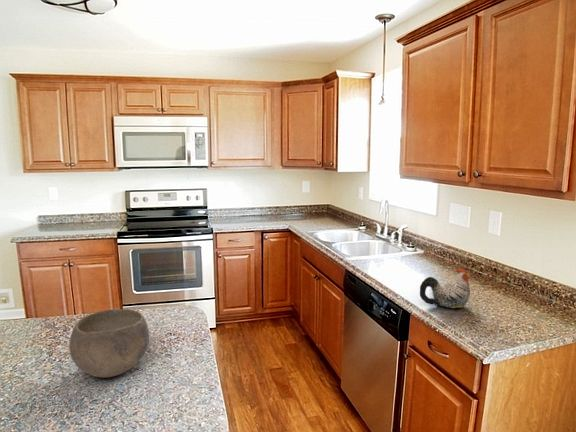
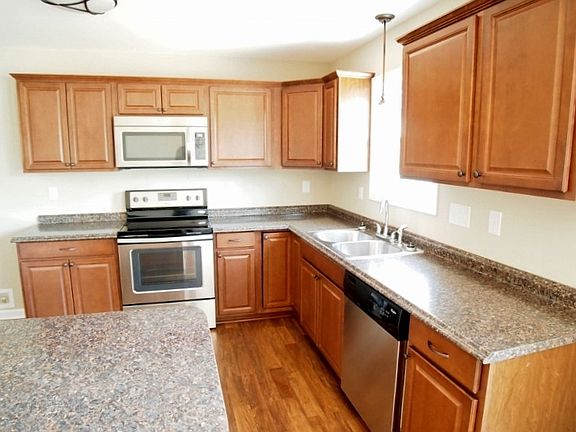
- chicken figurine [419,268,471,309]
- bowl [68,308,150,379]
